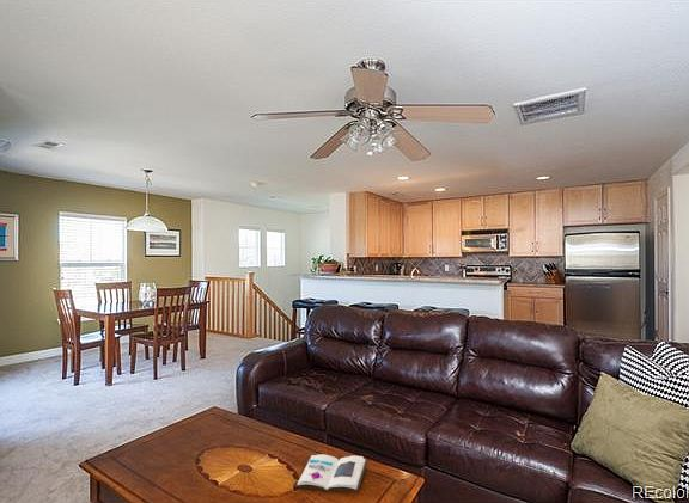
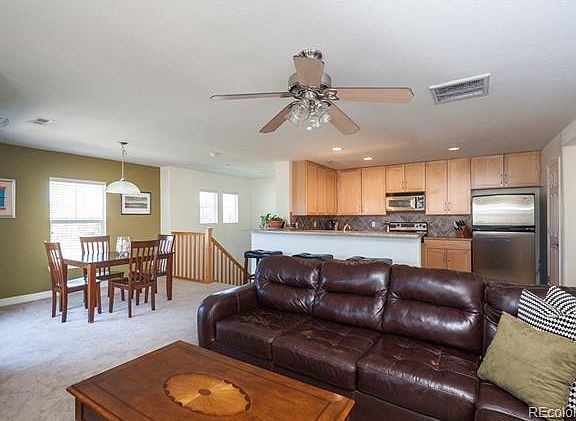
- book [294,453,368,493]
